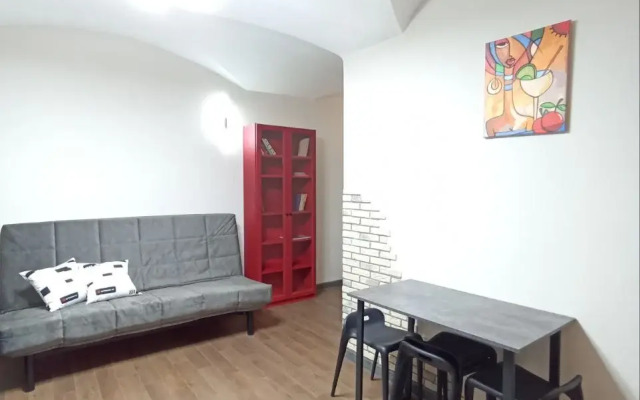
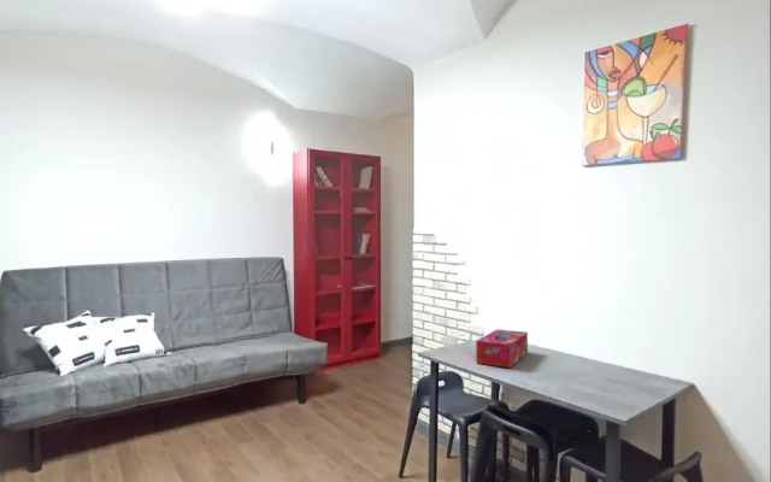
+ tissue box [475,328,529,369]
